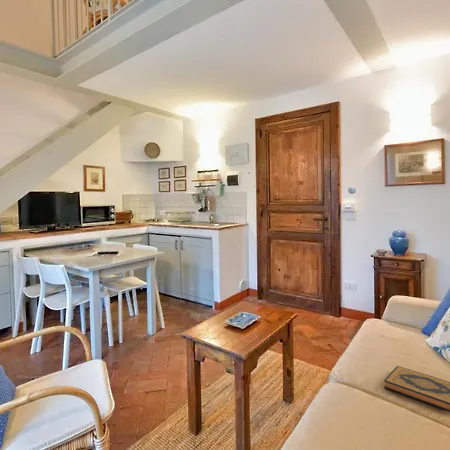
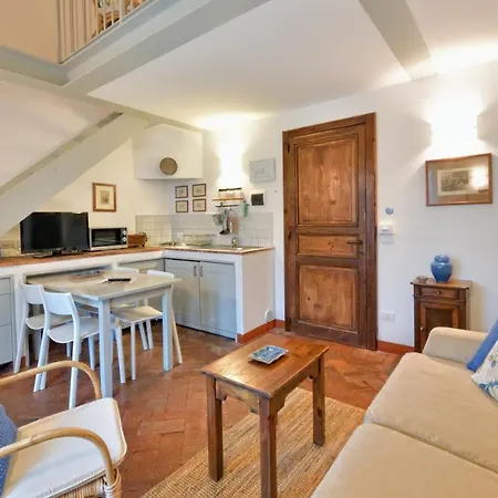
- hardback book [383,365,450,413]
